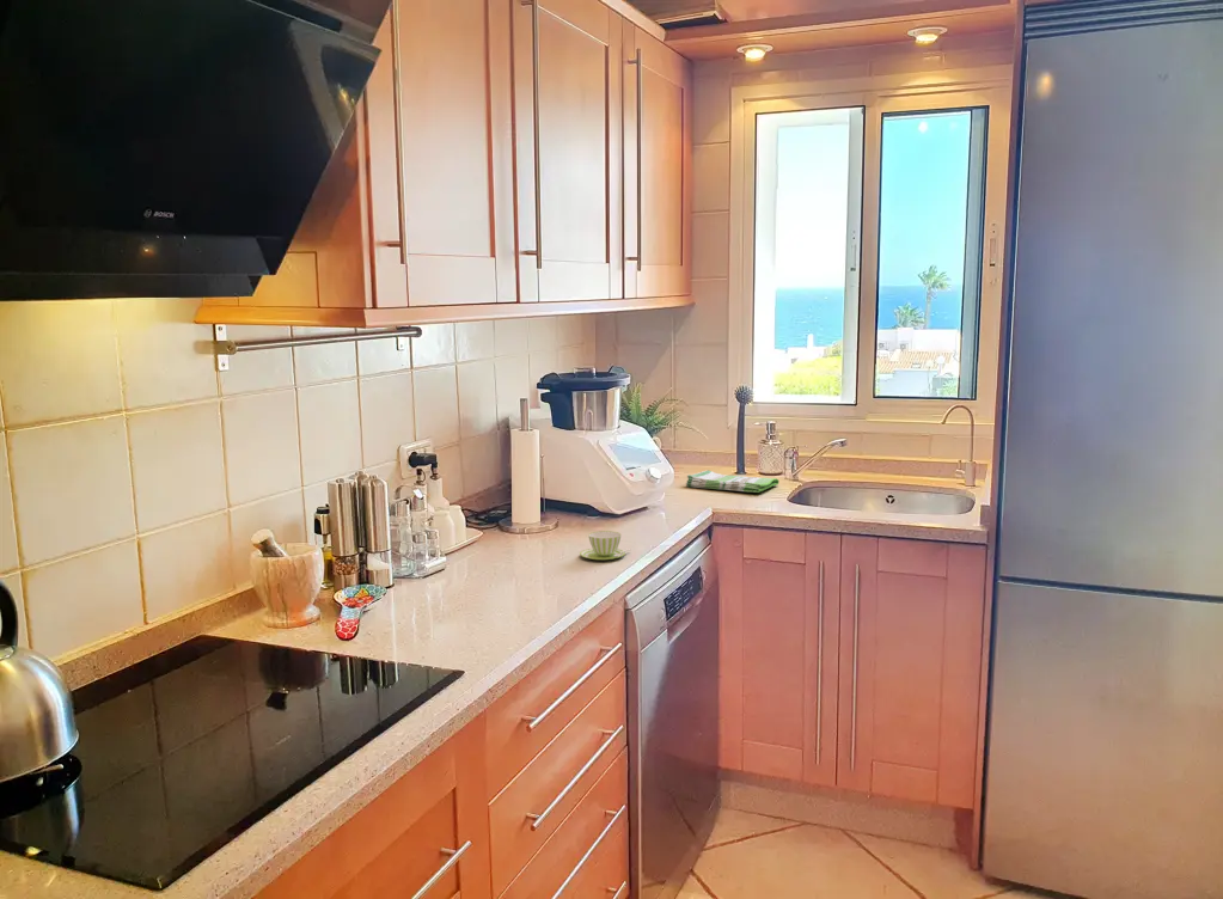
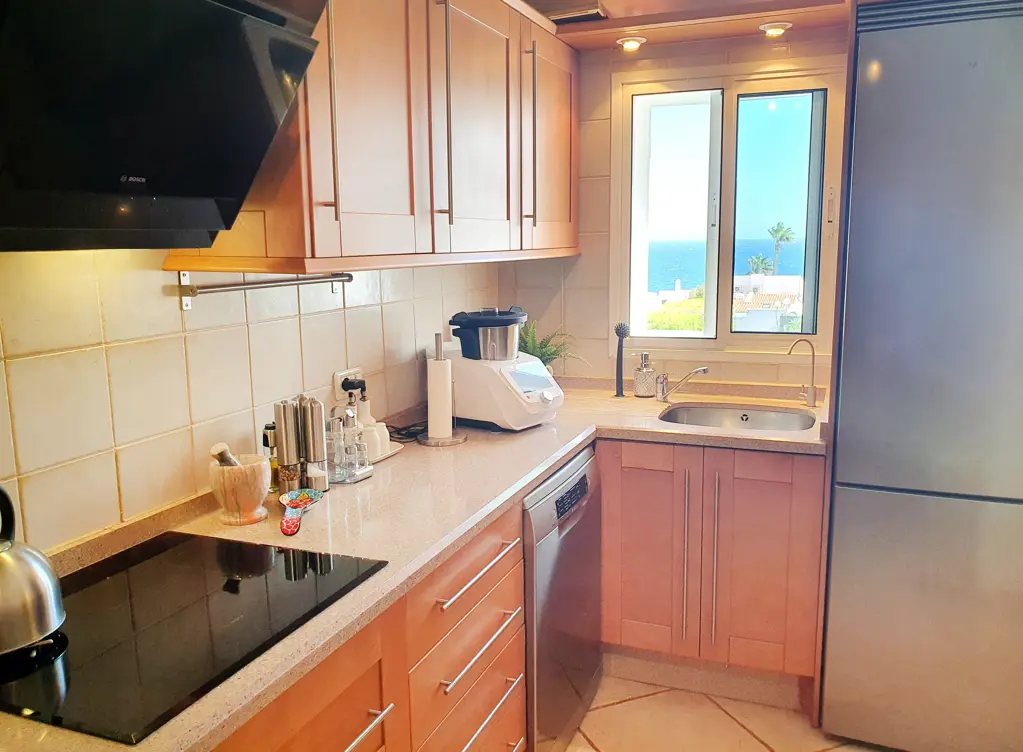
- cup [579,530,631,561]
- dish towel [685,469,781,494]
